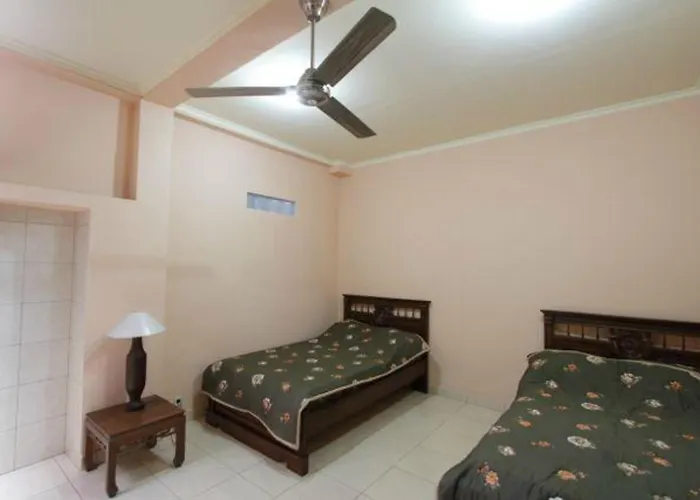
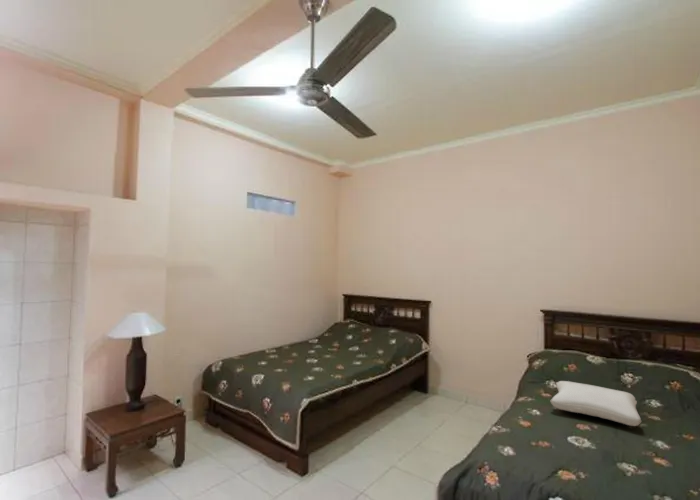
+ pillow [550,380,642,427]
